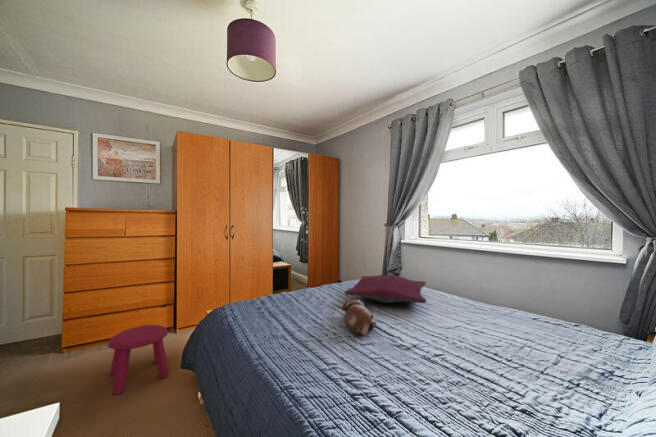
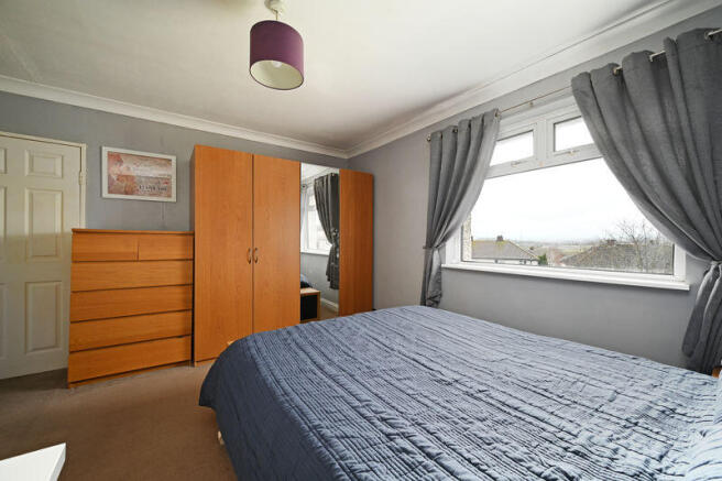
- pillow [344,274,427,304]
- stool [107,324,170,395]
- teddy bear [341,298,377,336]
